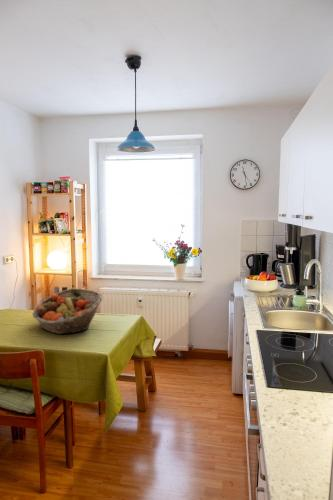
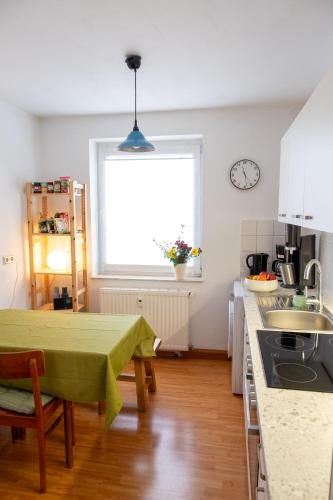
- fruit basket [31,288,104,335]
